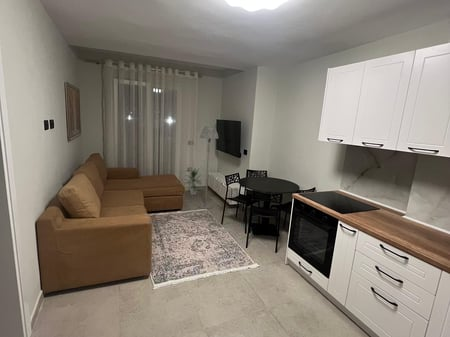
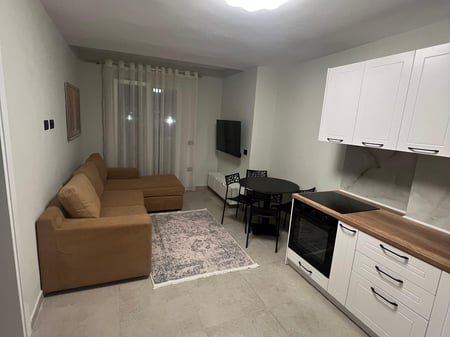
- indoor plant [182,167,203,196]
- floor lamp [198,125,219,210]
